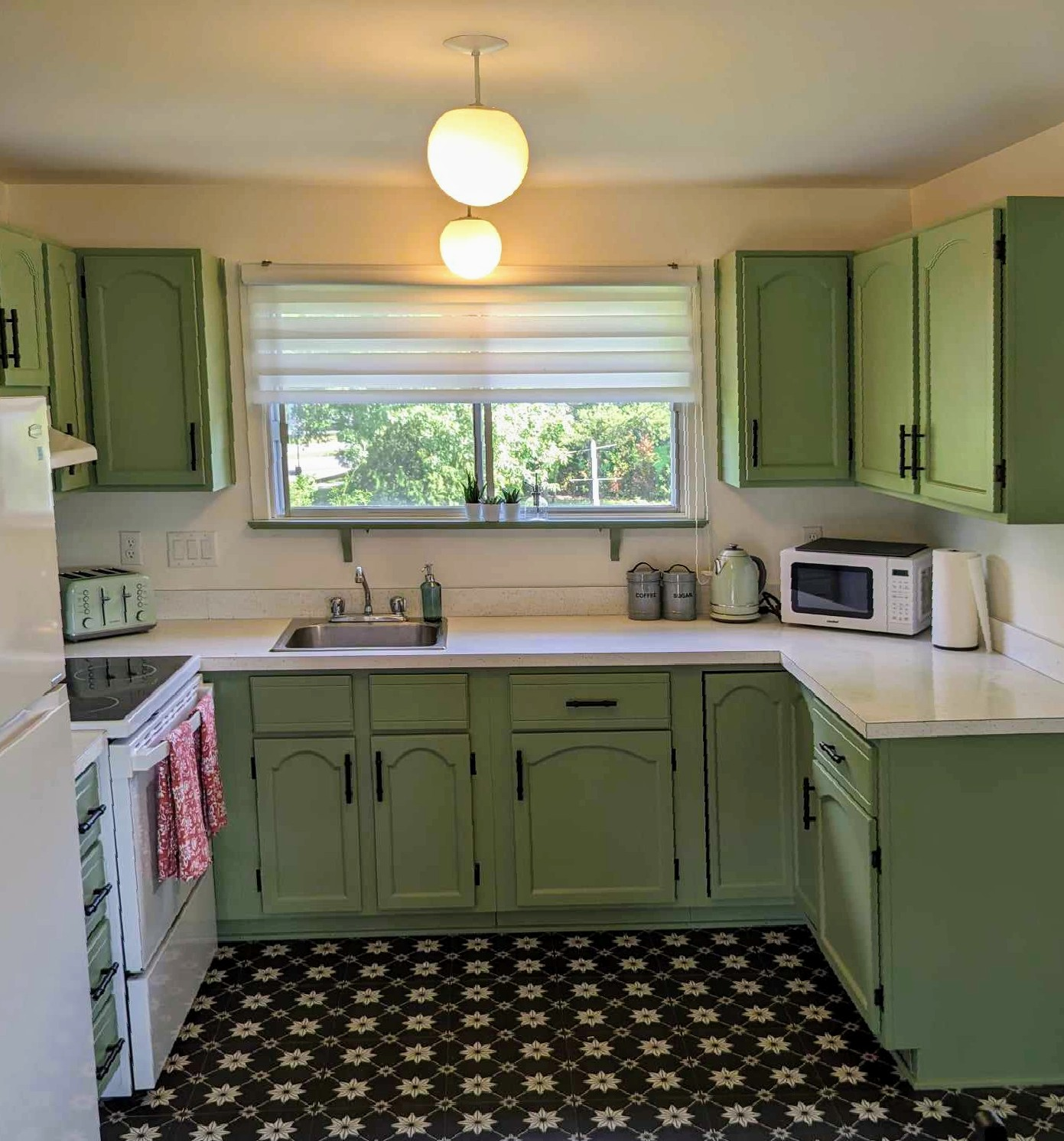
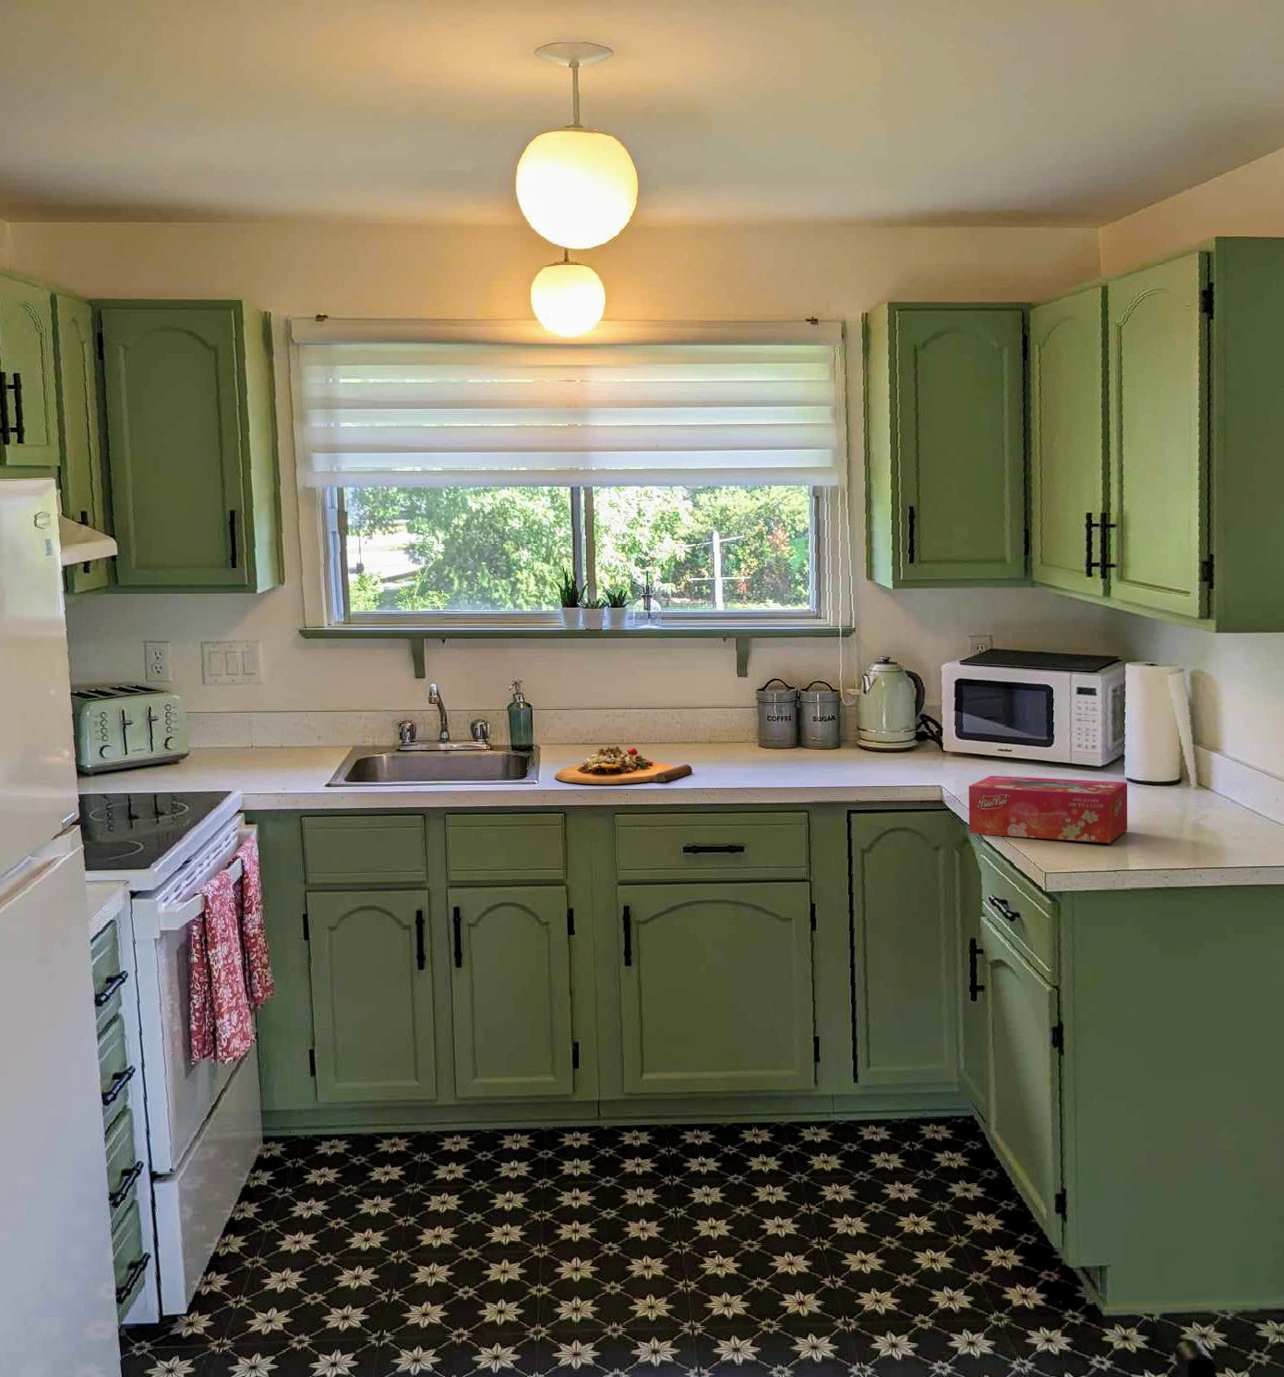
+ tissue box [968,775,1128,844]
+ cutting board [554,746,694,784]
